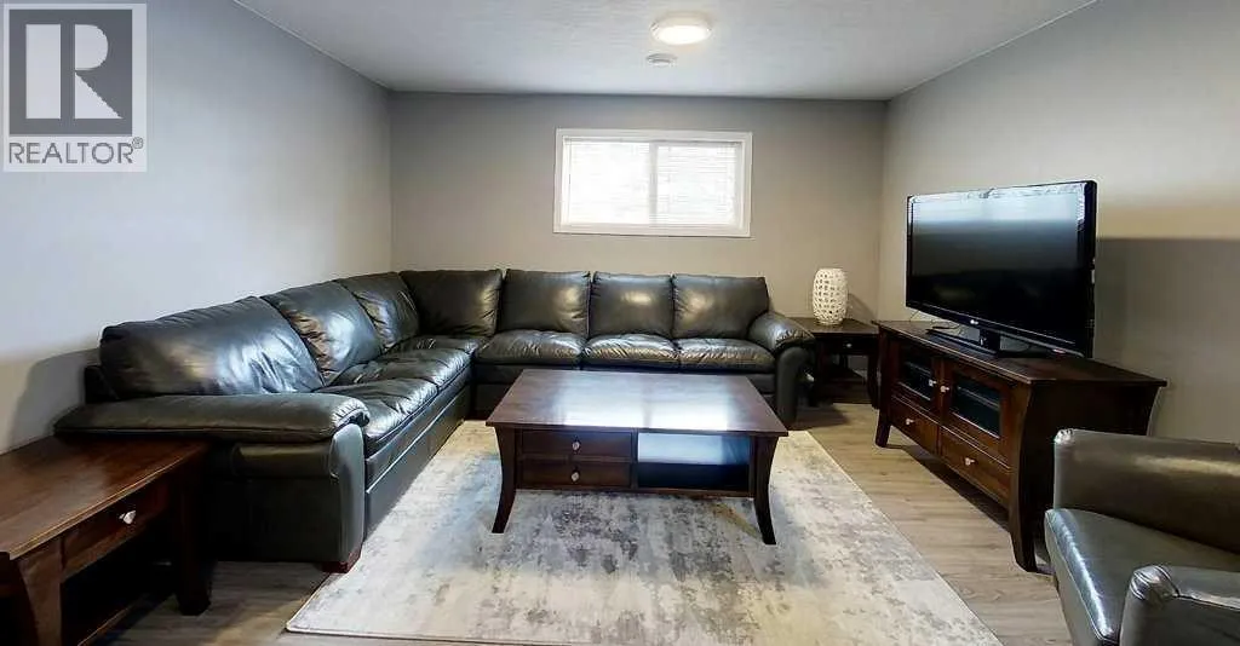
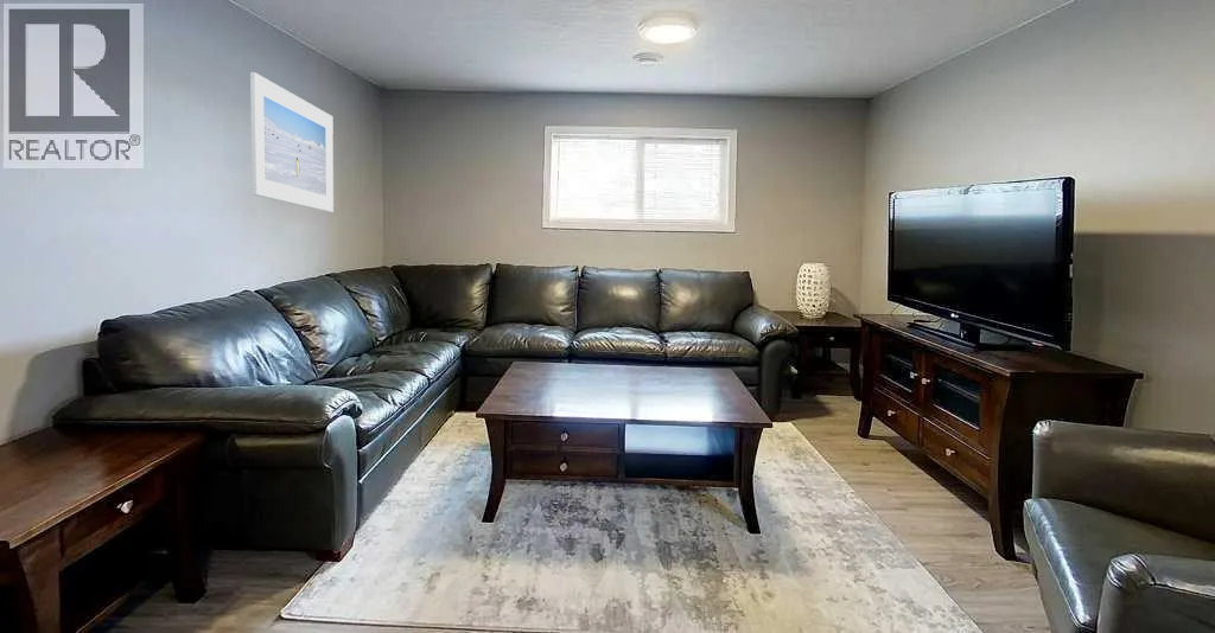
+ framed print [249,71,335,213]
